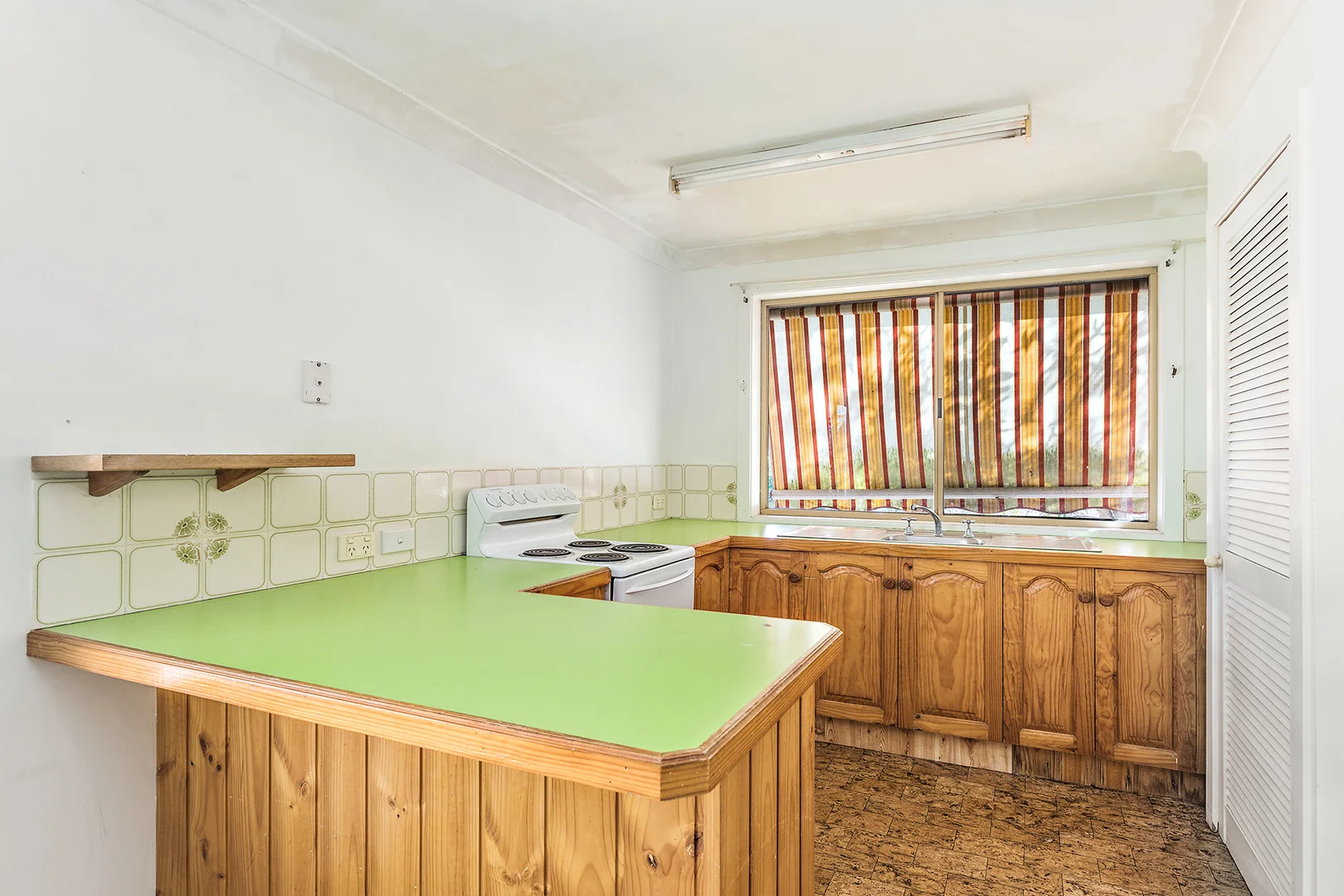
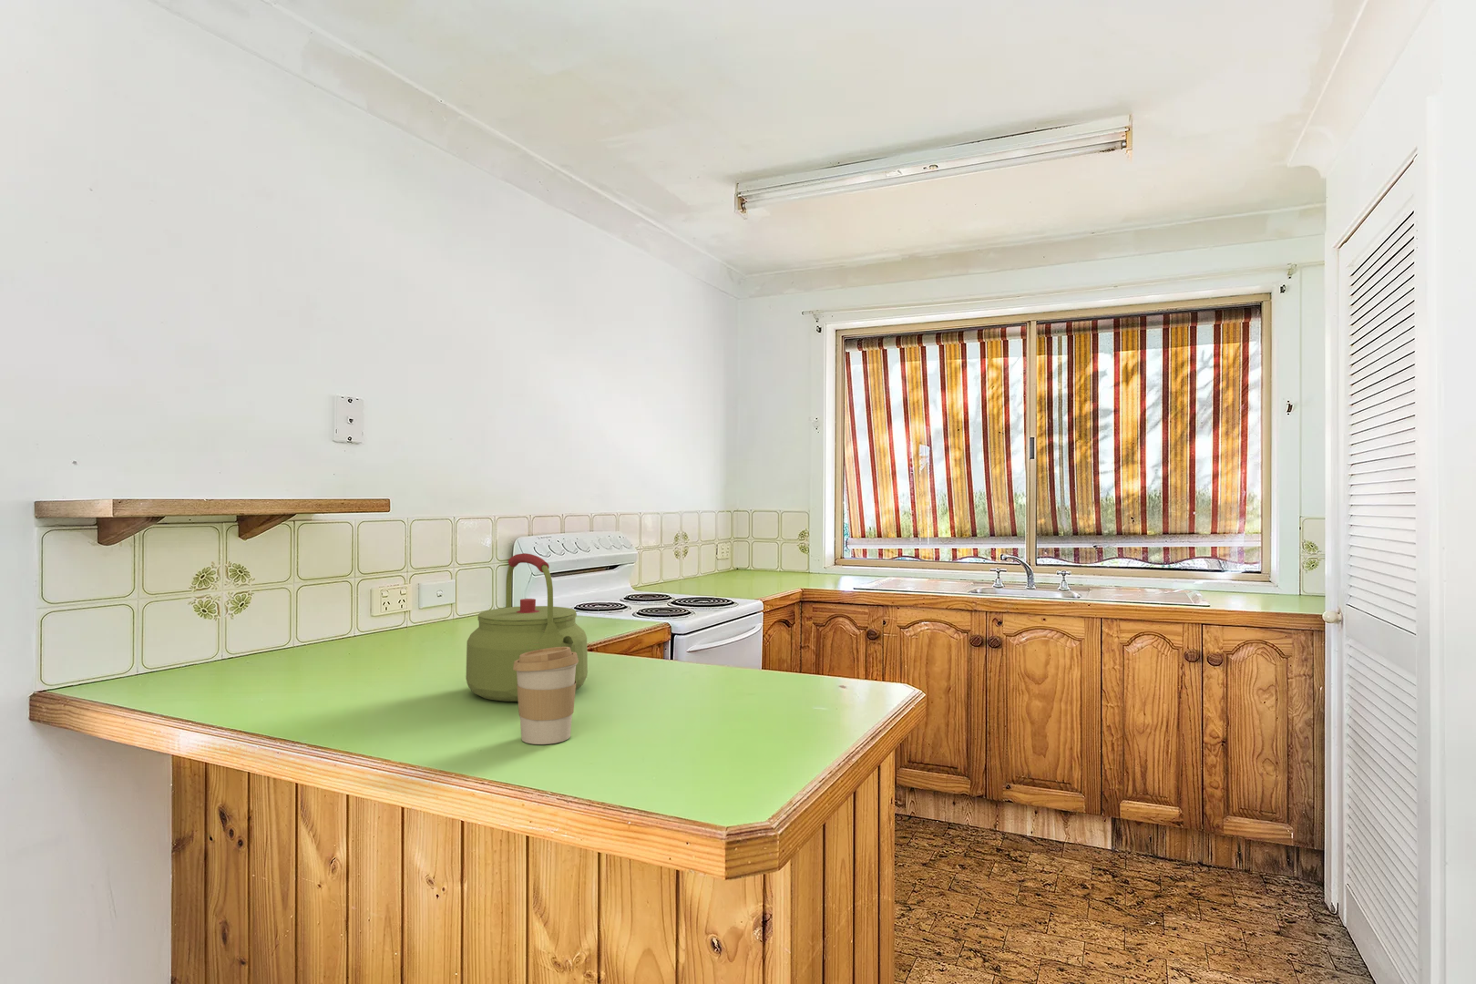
+ kettle [466,552,589,703]
+ coffee cup [513,647,579,746]
